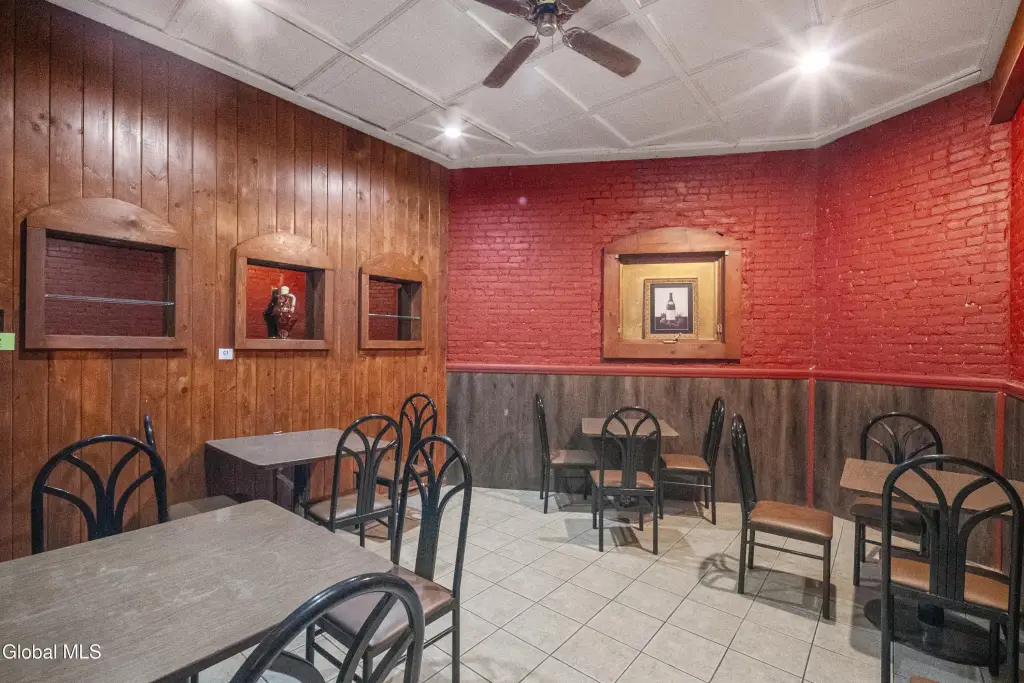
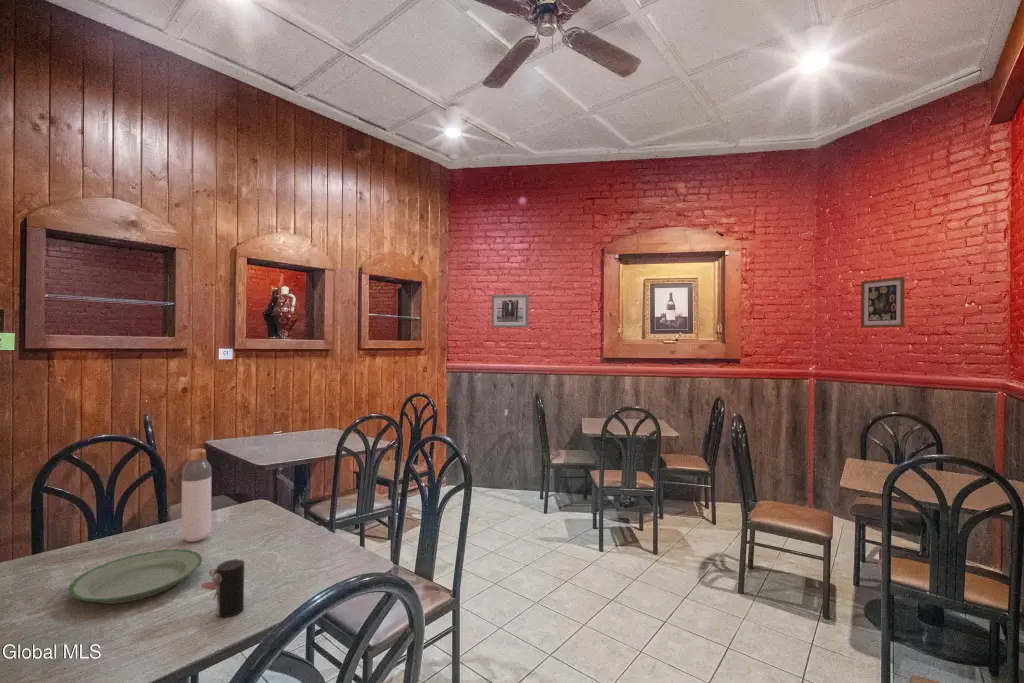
+ plate [67,548,204,605]
+ bottle [180,448,212,543]
+ cup [200,558,246,618]
+ wall art [860,276,906,329]
+ wall art [490,293,530,328]
